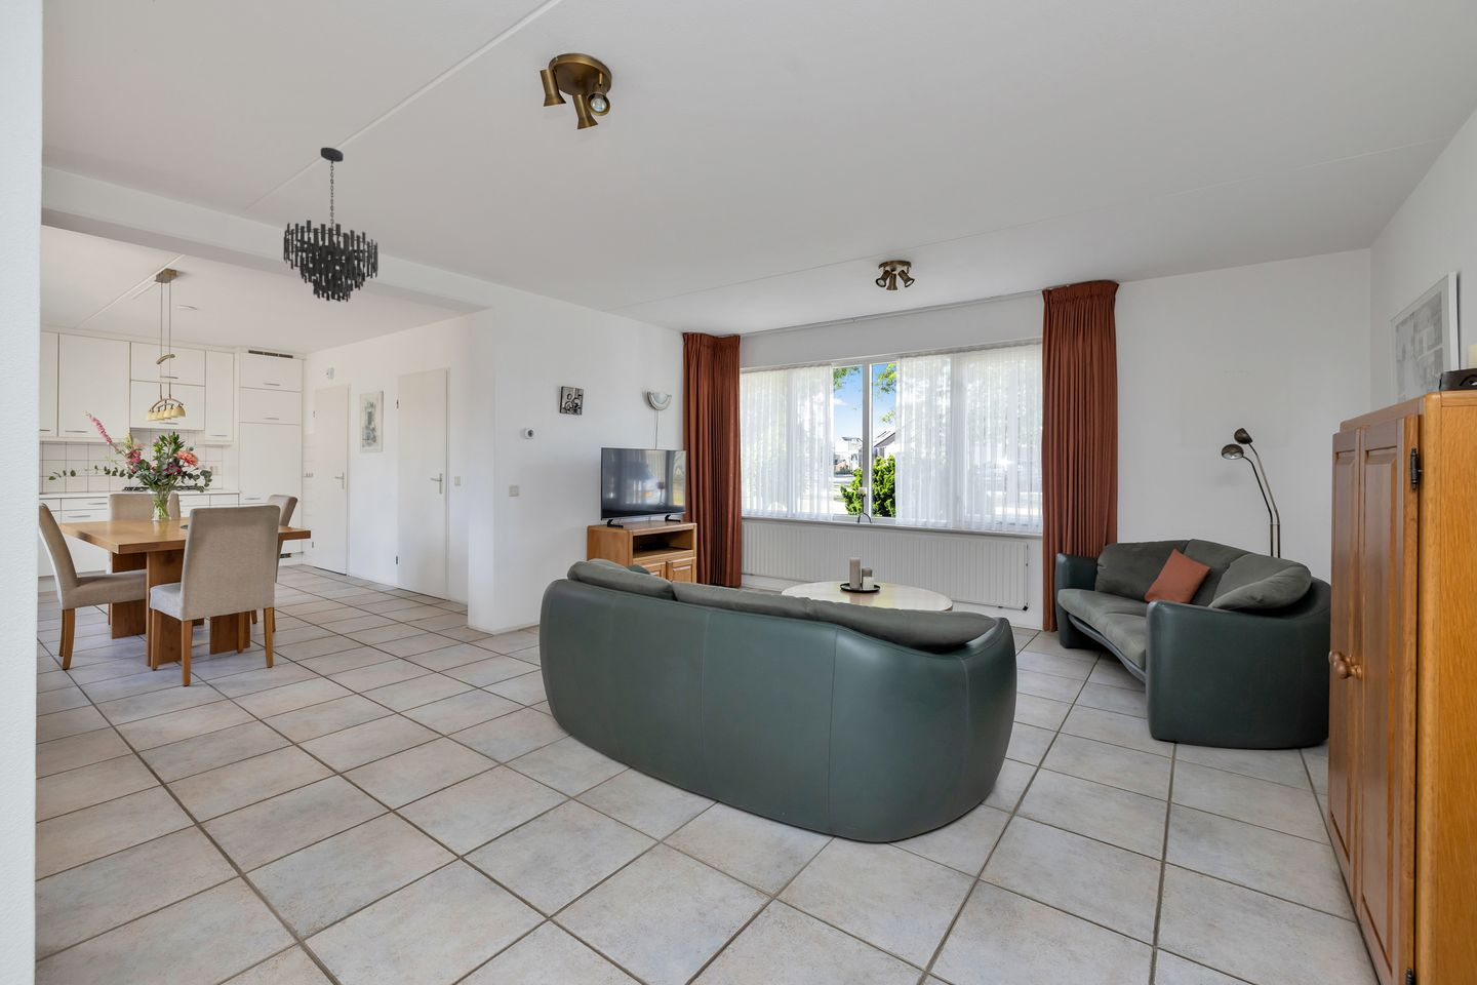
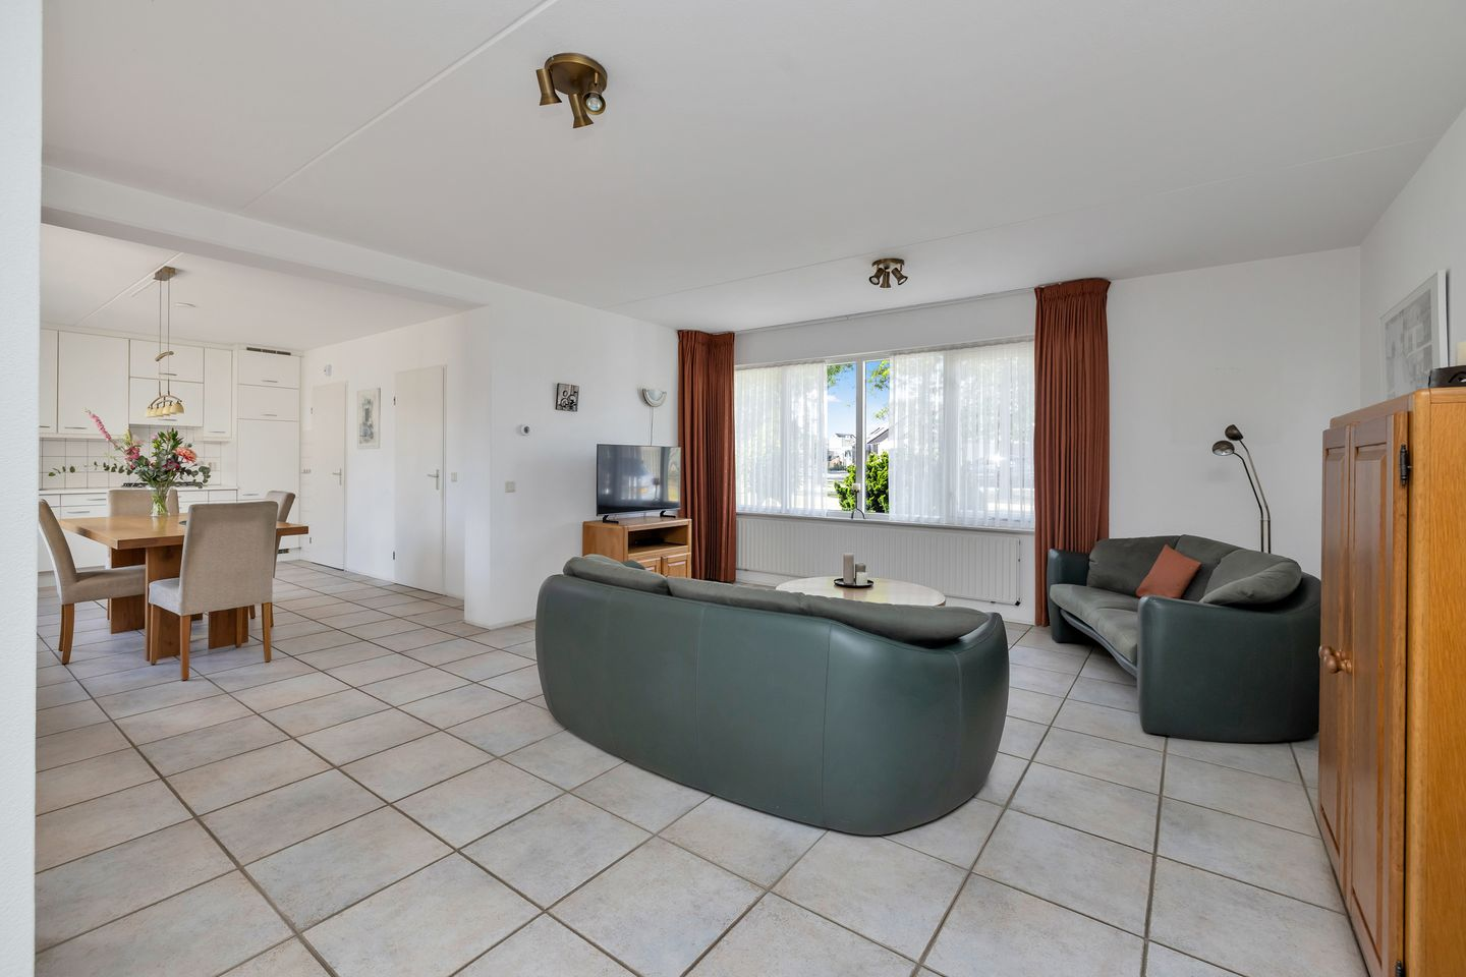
- chandelier [282,146,378,302]
